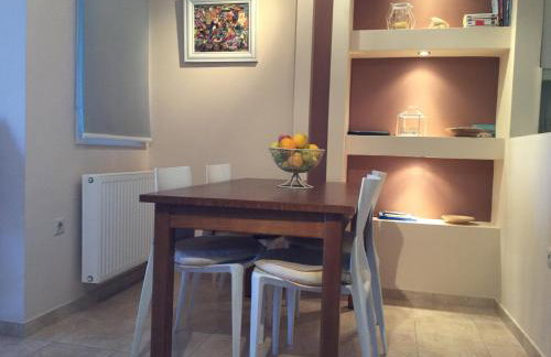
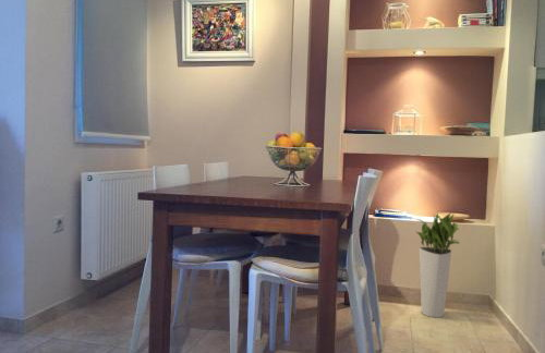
+ planter [411,211,460,318]
